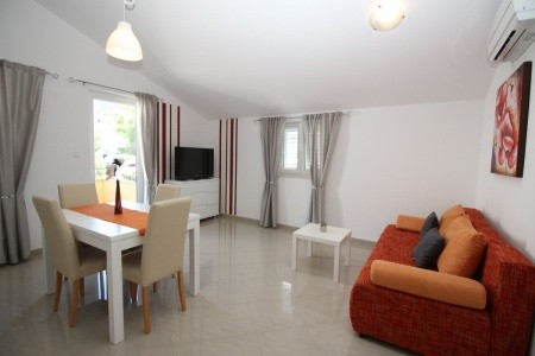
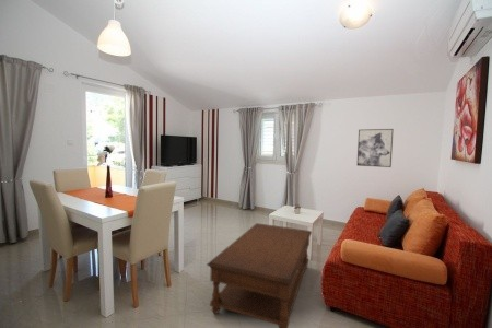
+ coffee table [206,222,313,328]
+ wall art [356,128,395,168]
